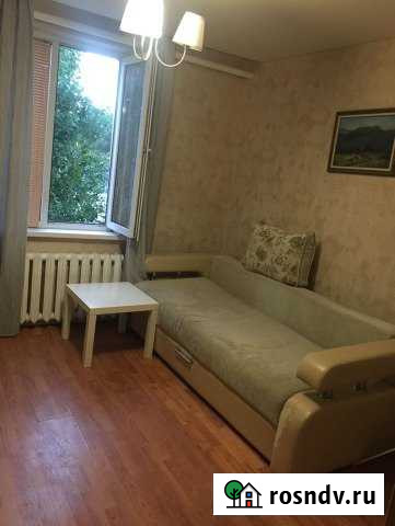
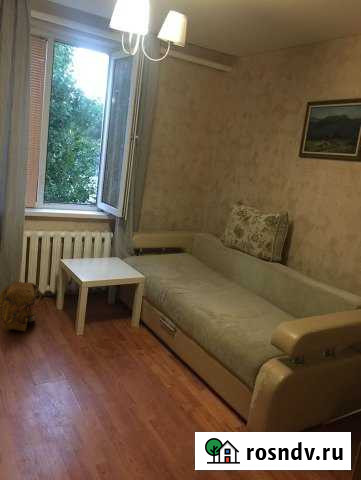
+ backpack [0,280,42,332]
